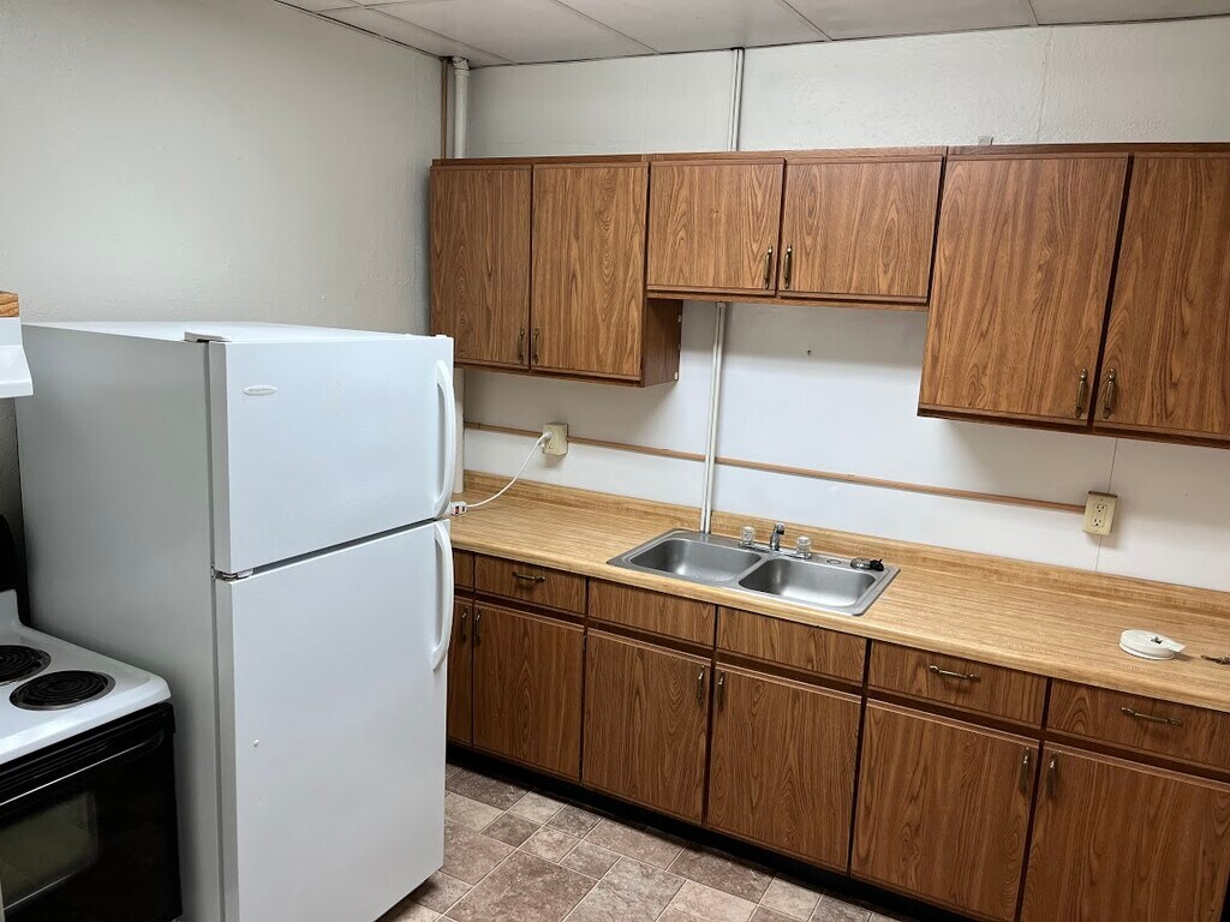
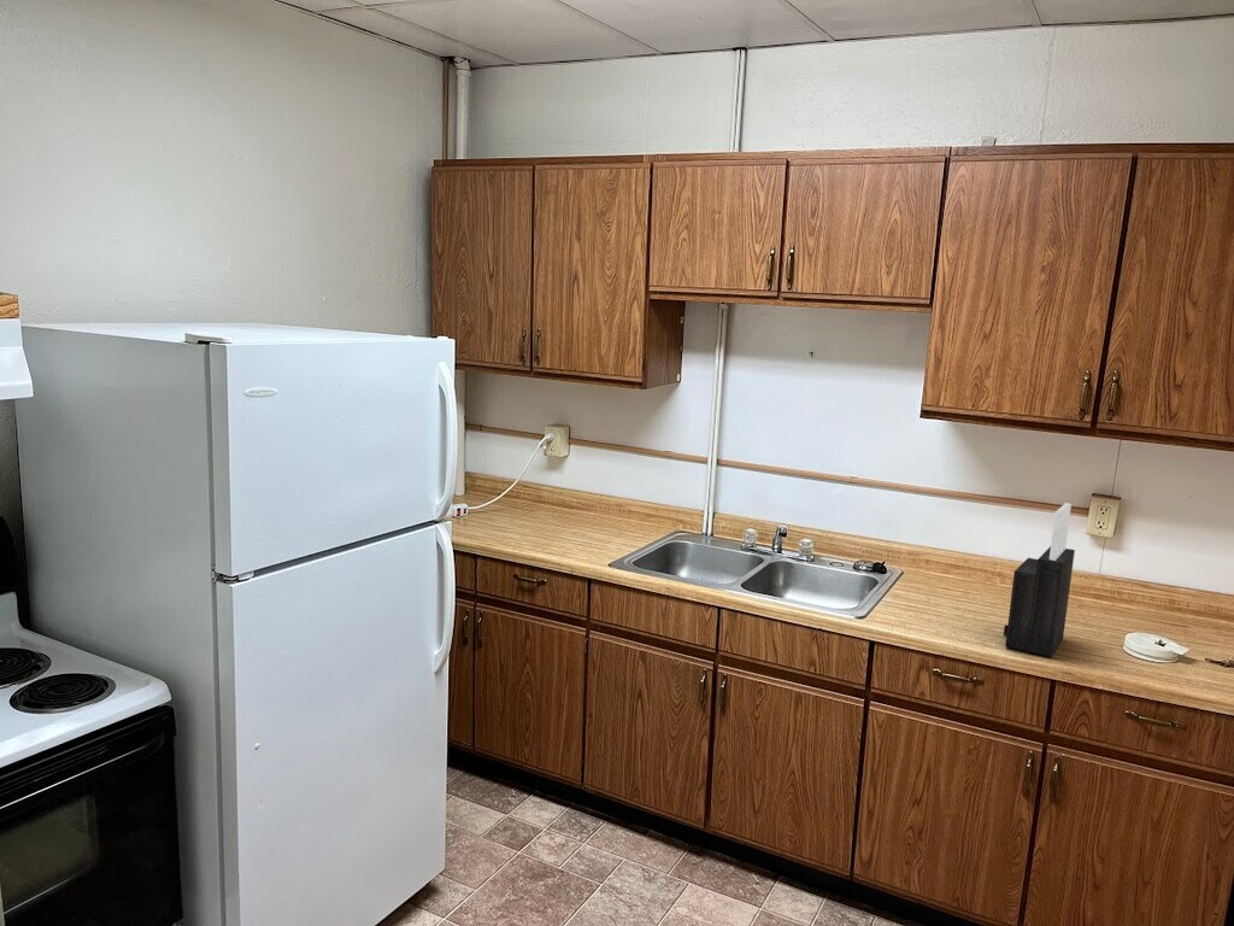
+ knife block [1003,502,1076,658]
